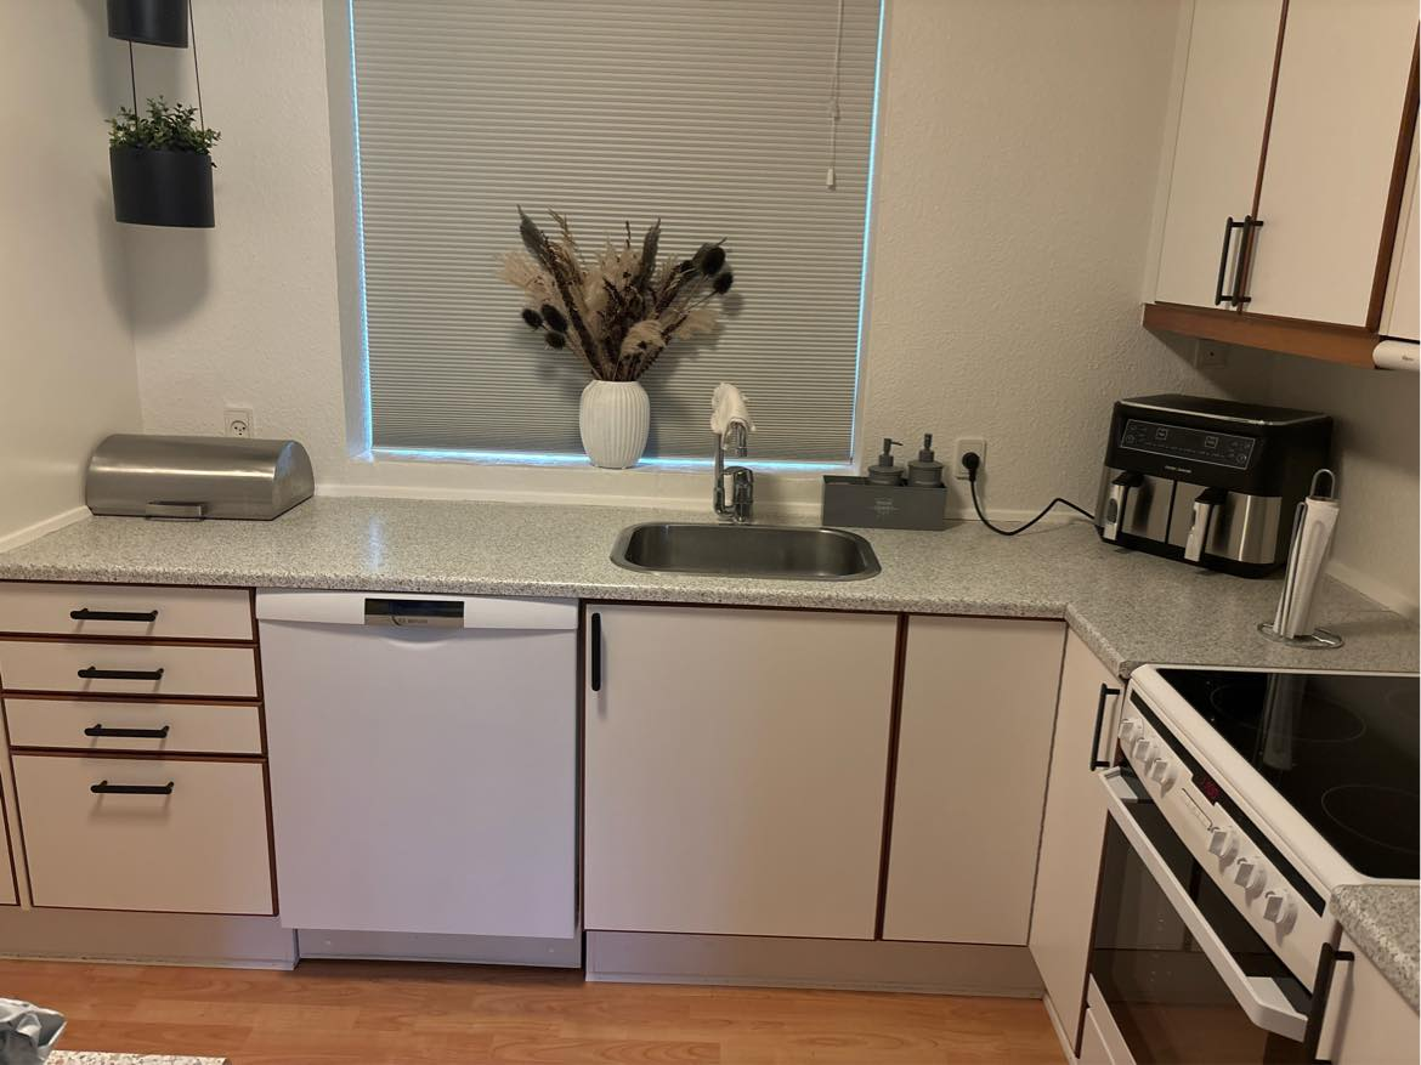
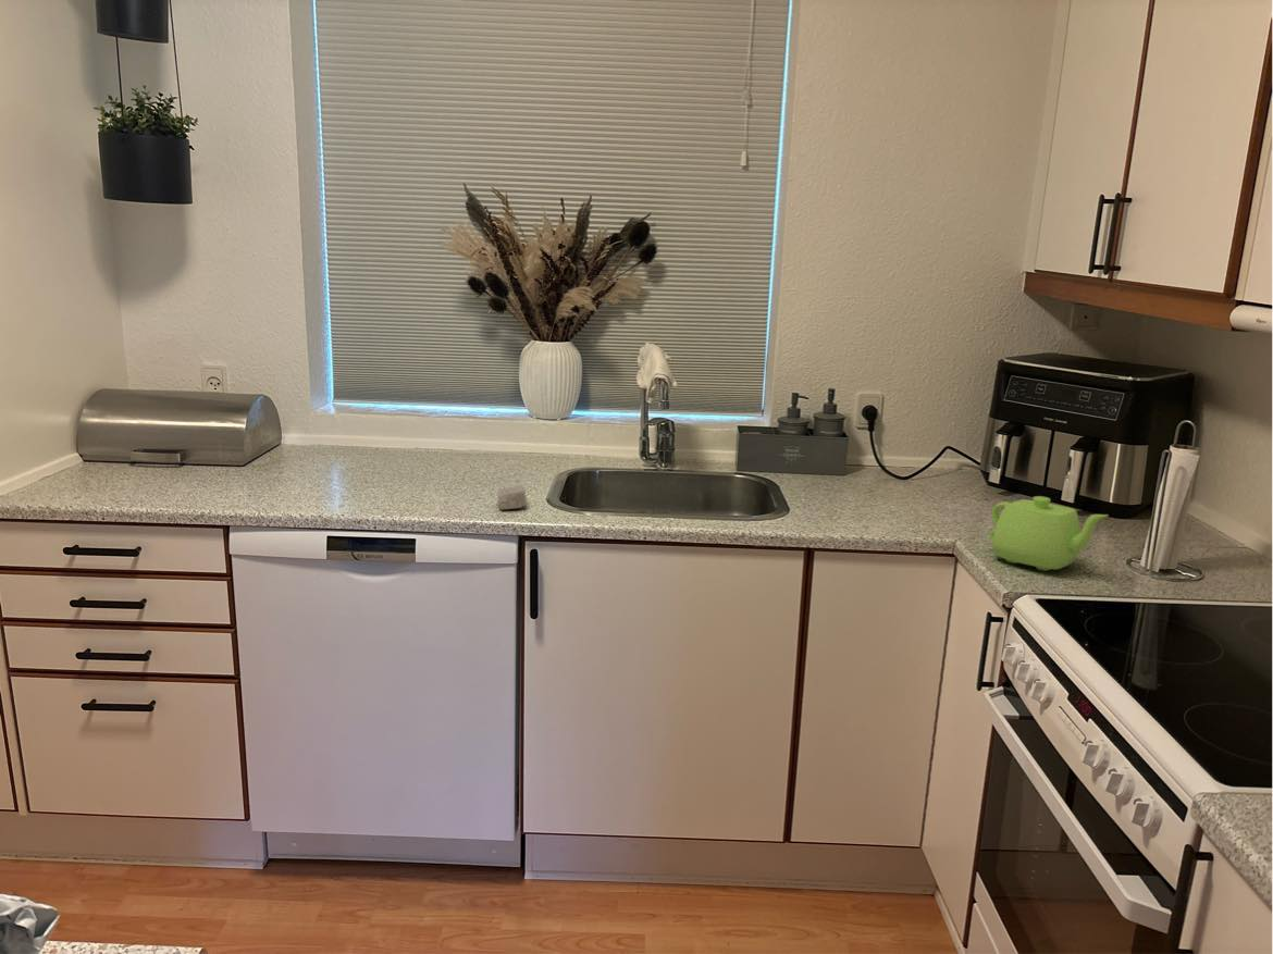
+ teapot [989,495,1109,572]
+ soap bar [496,484,528,510]
